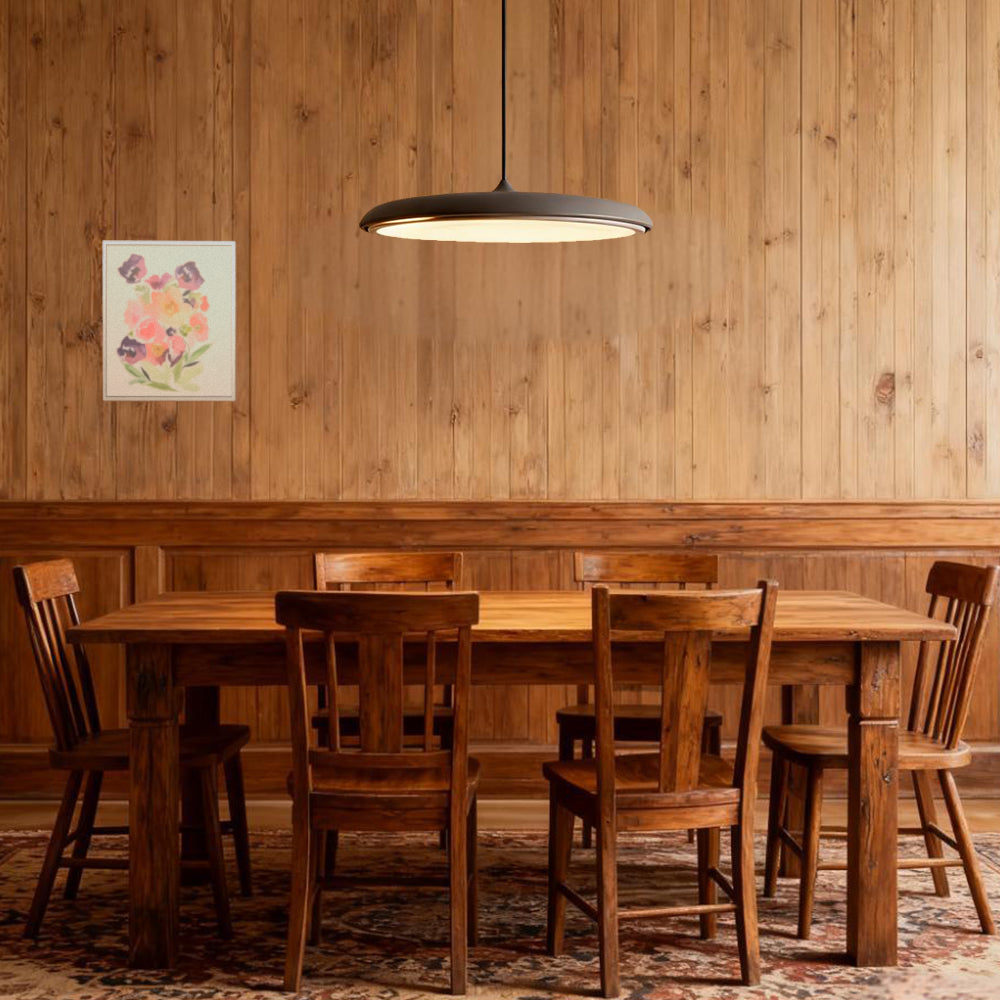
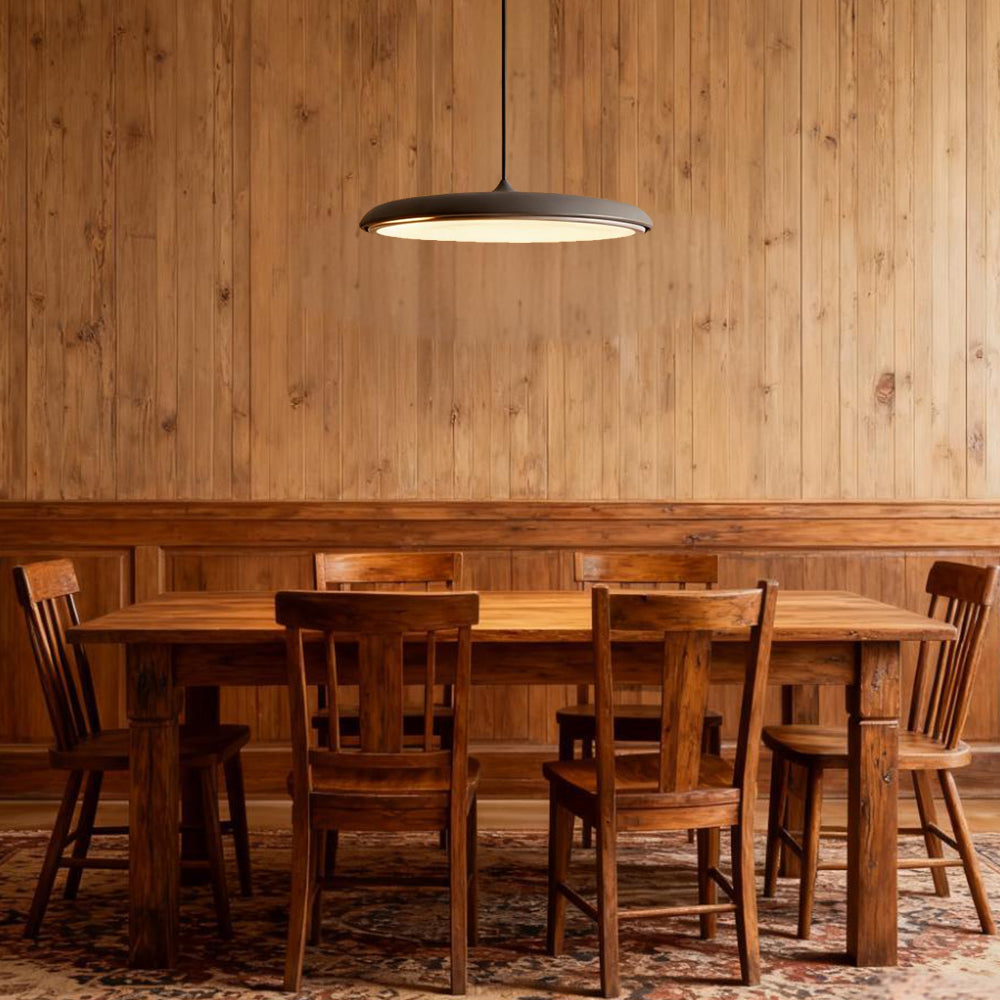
- wall art [102,240,238,403]
